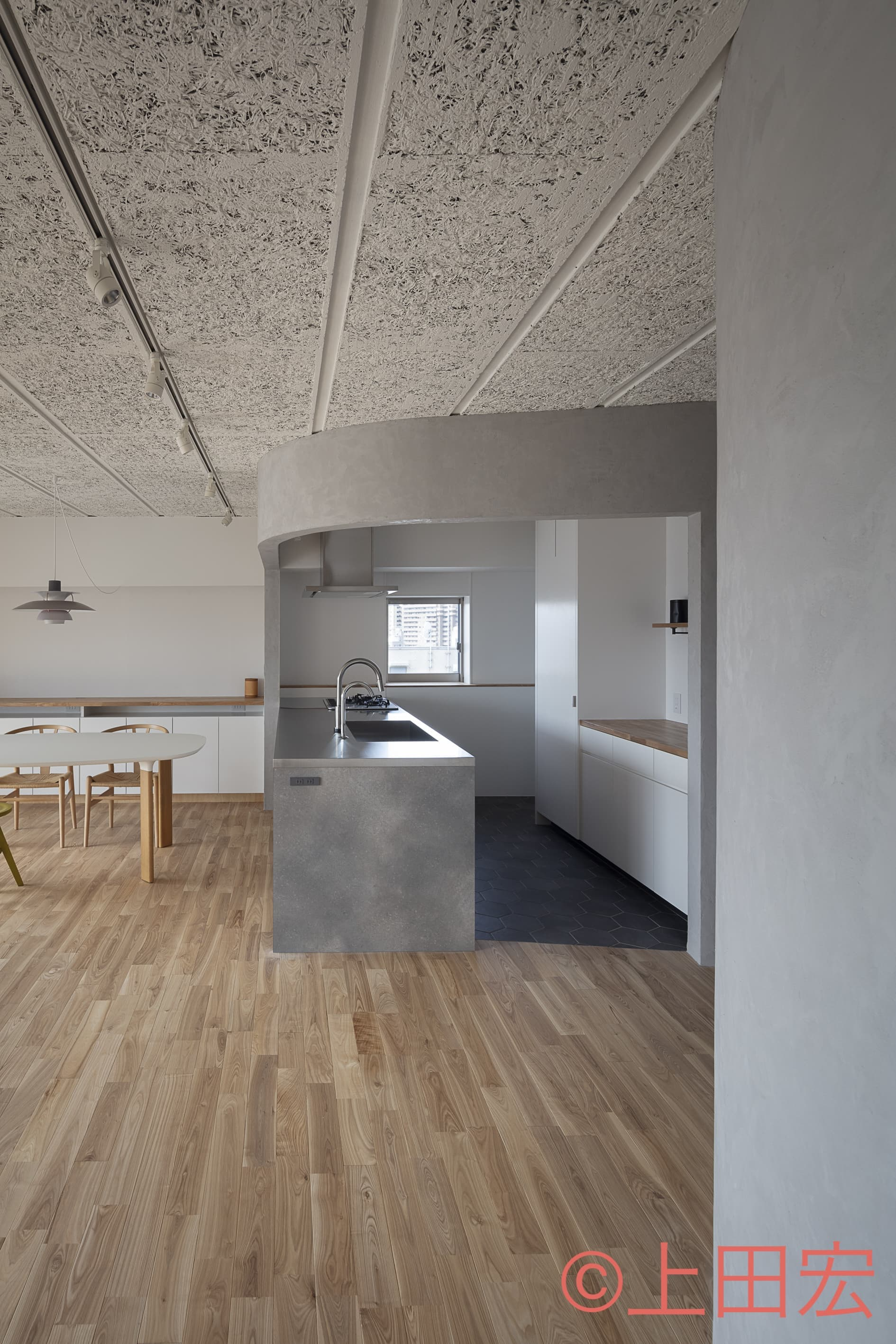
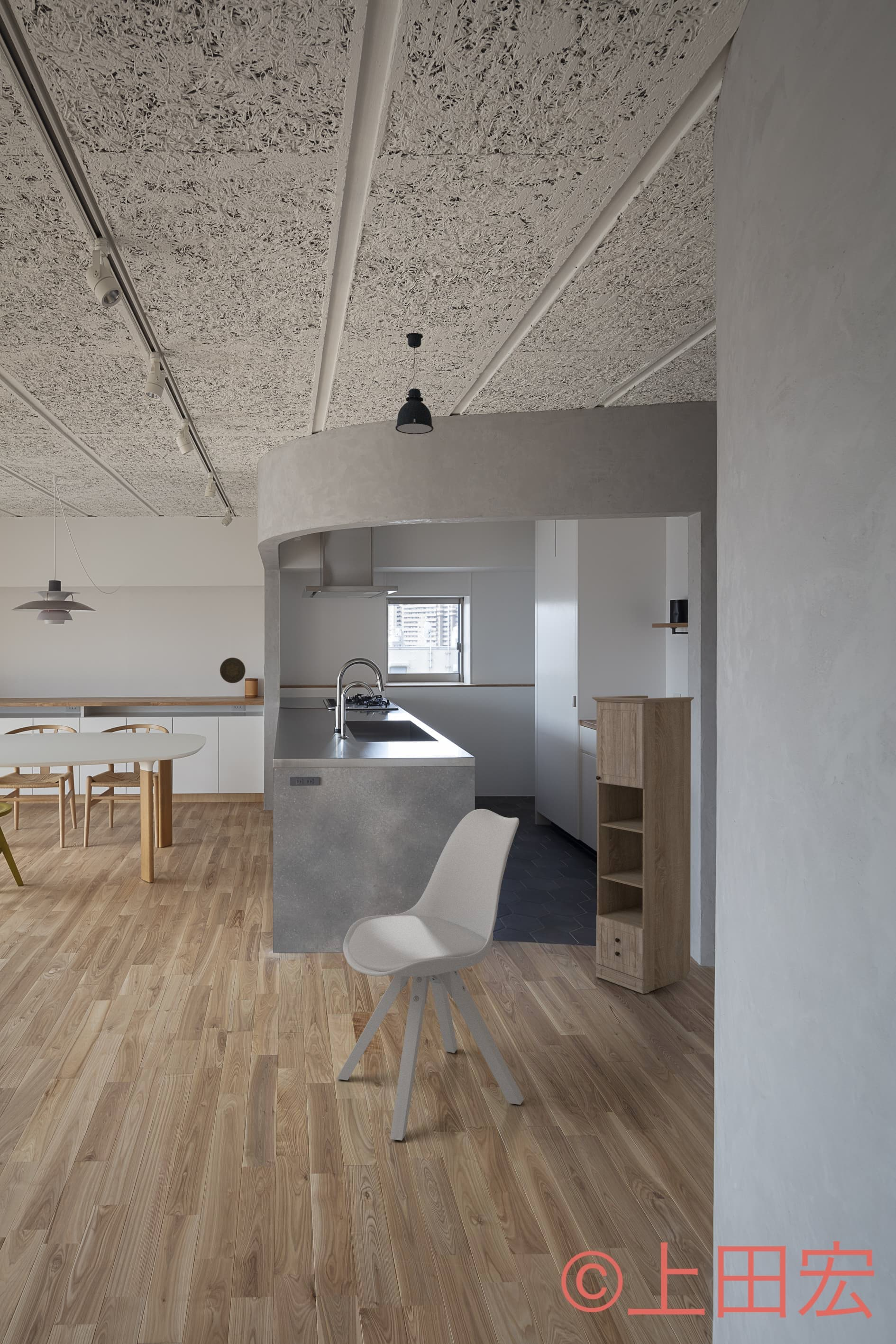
+ pendant light [395,332,434,435]
+ storage cabinet [592,695,695,995]
+ decorative plate [219,657,246,684]
+ chair [337,808,524,1141]
